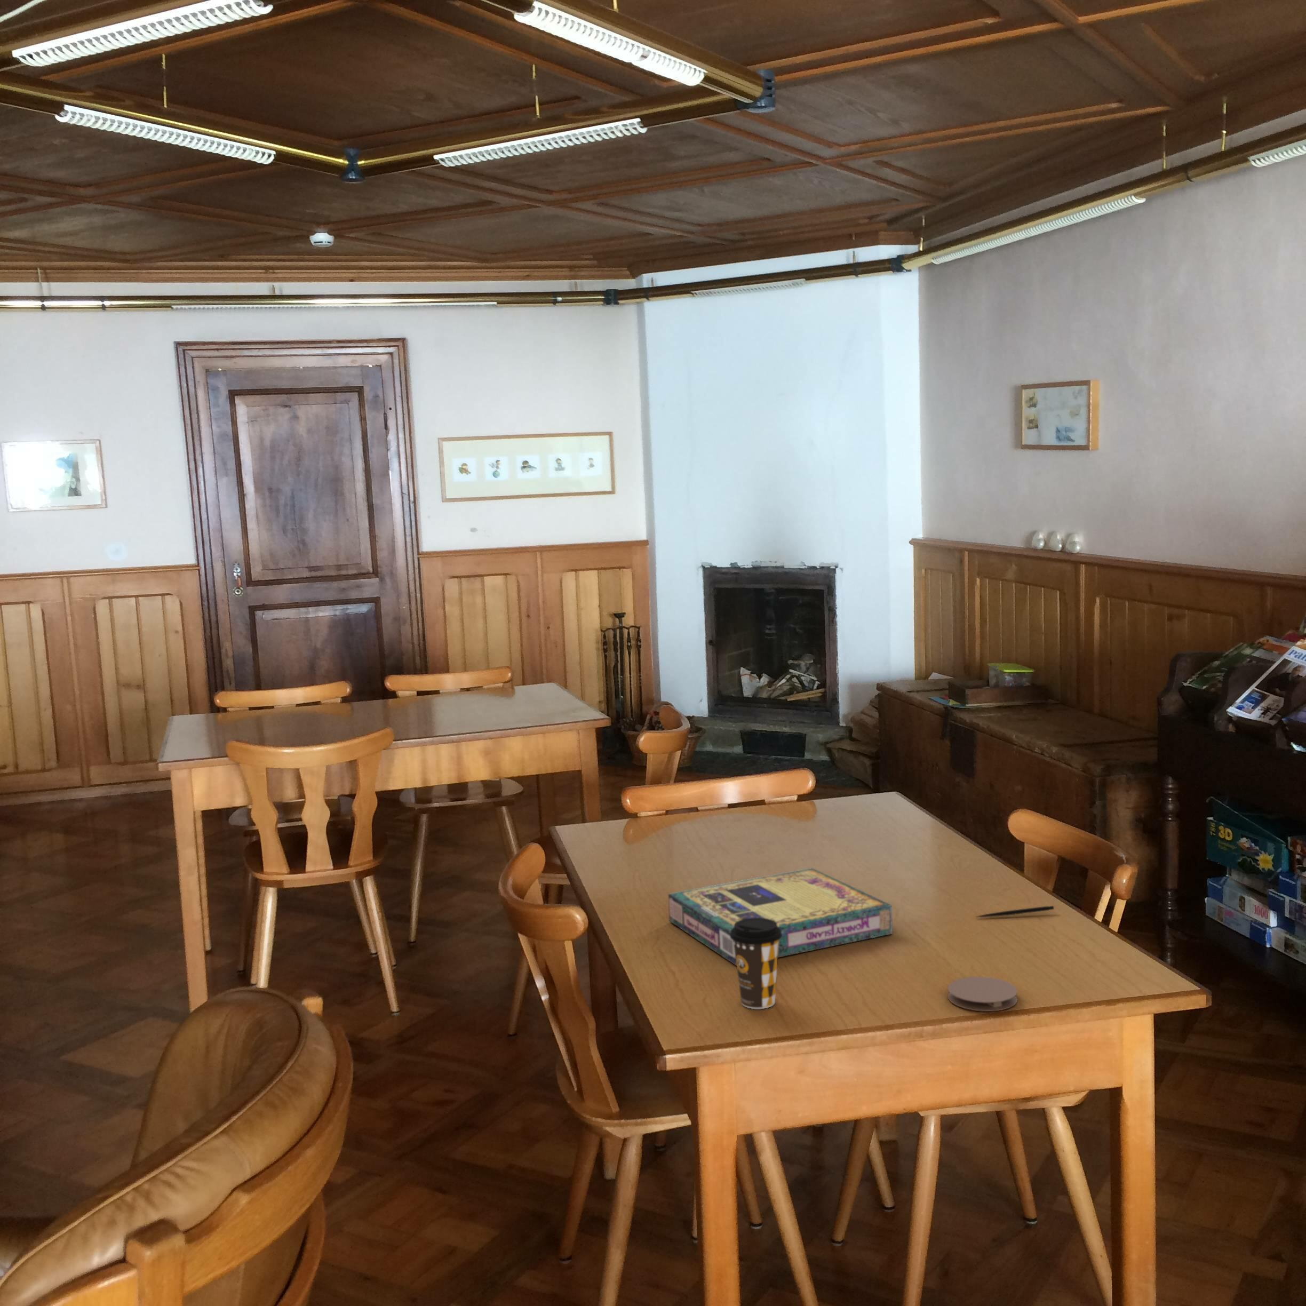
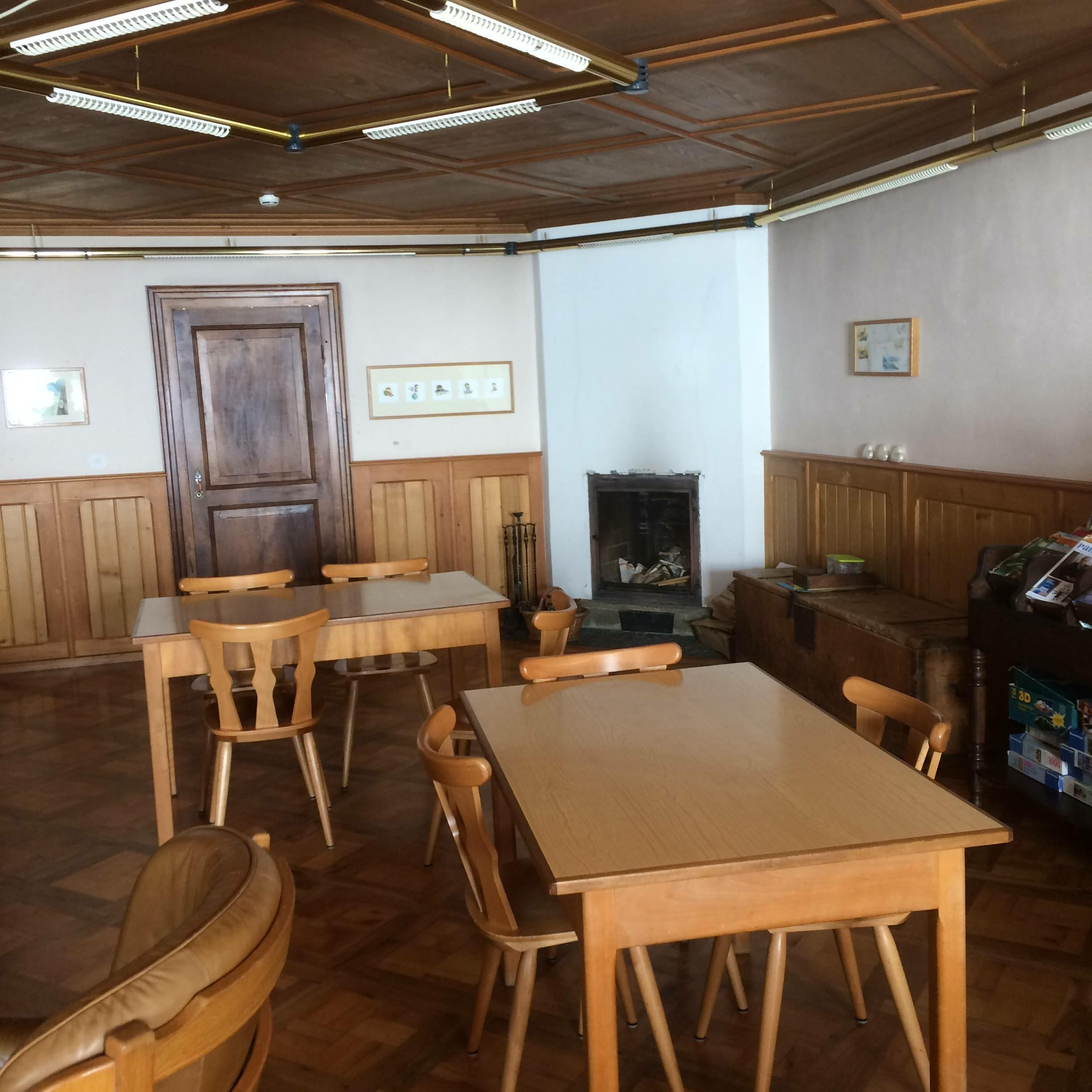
- video game box [667,867,893,966]
- coaster [947,976,1018,1012]
- coffee cup [730,917,782,1009]
- pen [975,905,1055,917]
